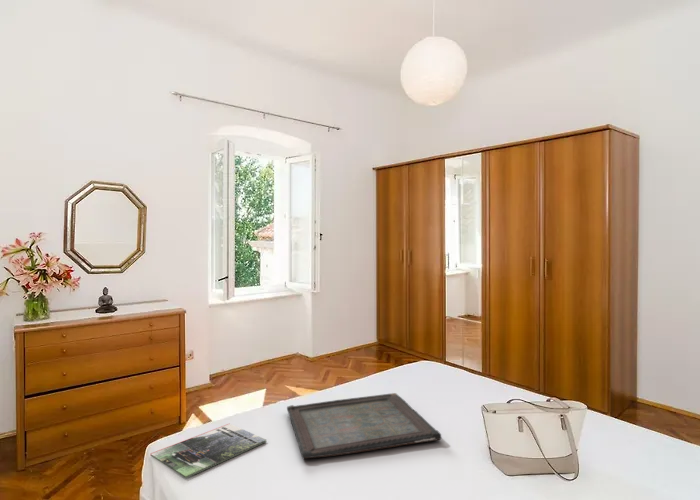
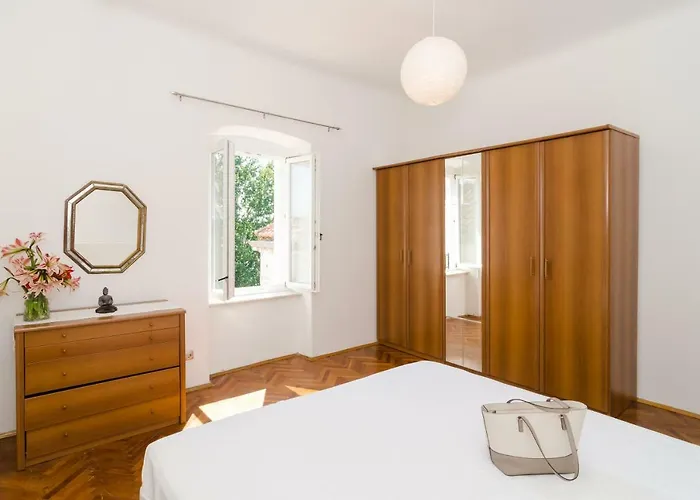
- serving tray [286,392,443,460]
- magazine [150,422,268,479]
